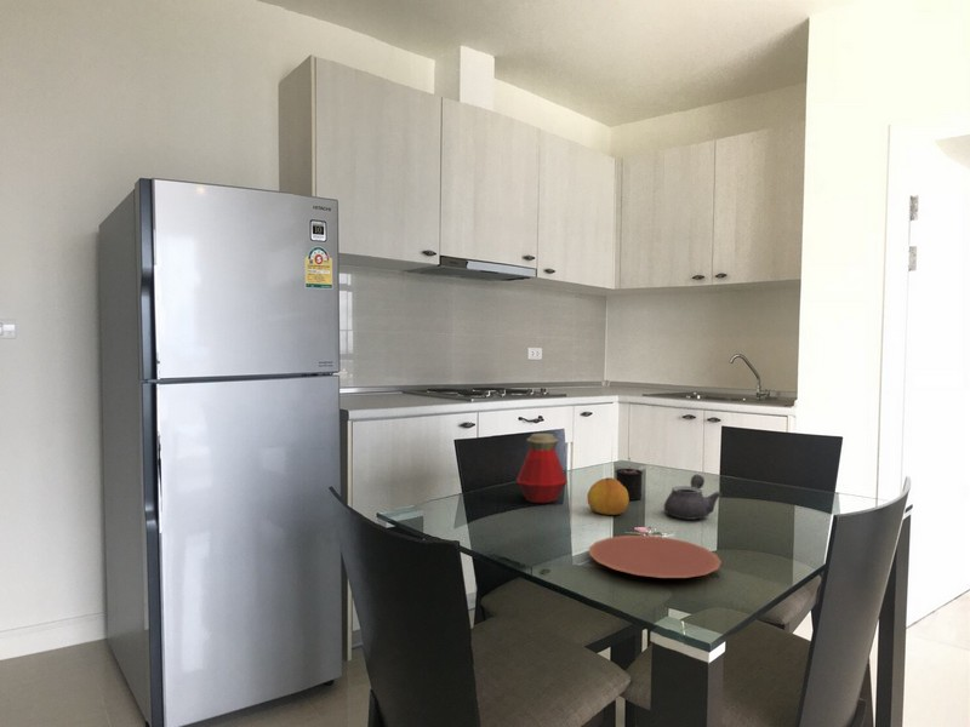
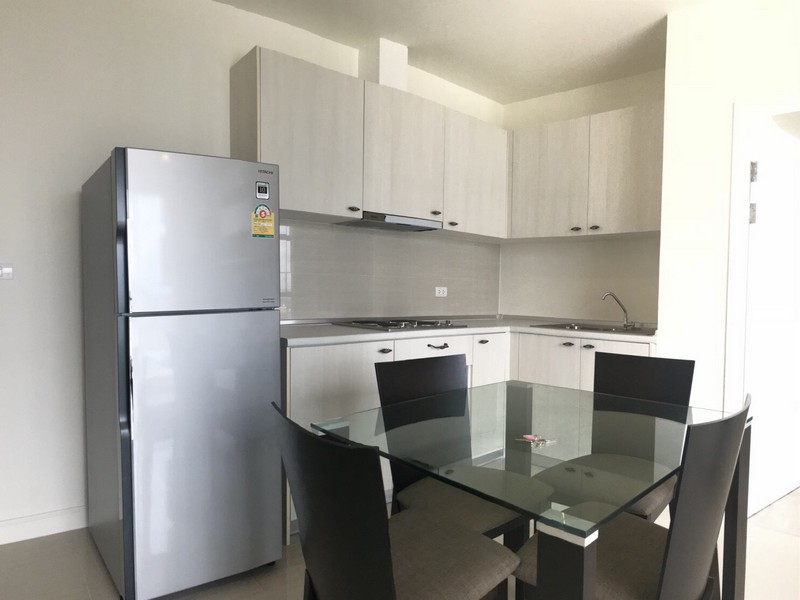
- plate [588,534,723,579]
- teapot [663,474,723,521]
- candle [615,457,645,502]
- bottle [515,433,569,504]
- fruit [586,476,629,516]
